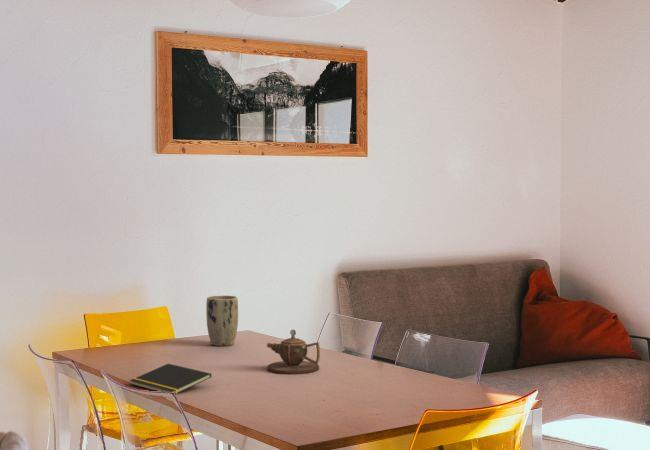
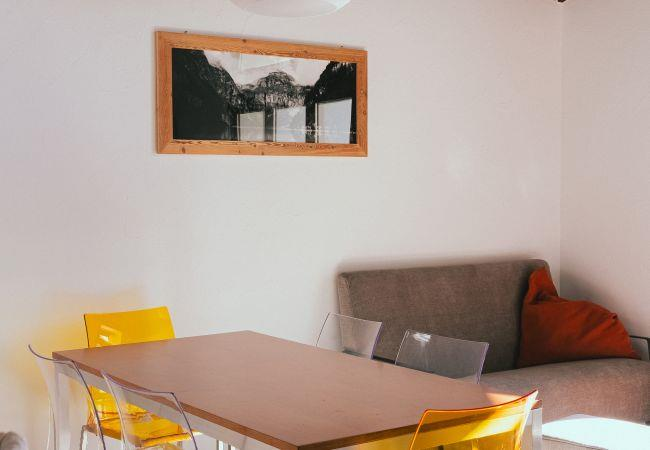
- teapot [266,329,321,375]
- plant pot [205,294,239,347]
- notepad [129,363,213,395]
